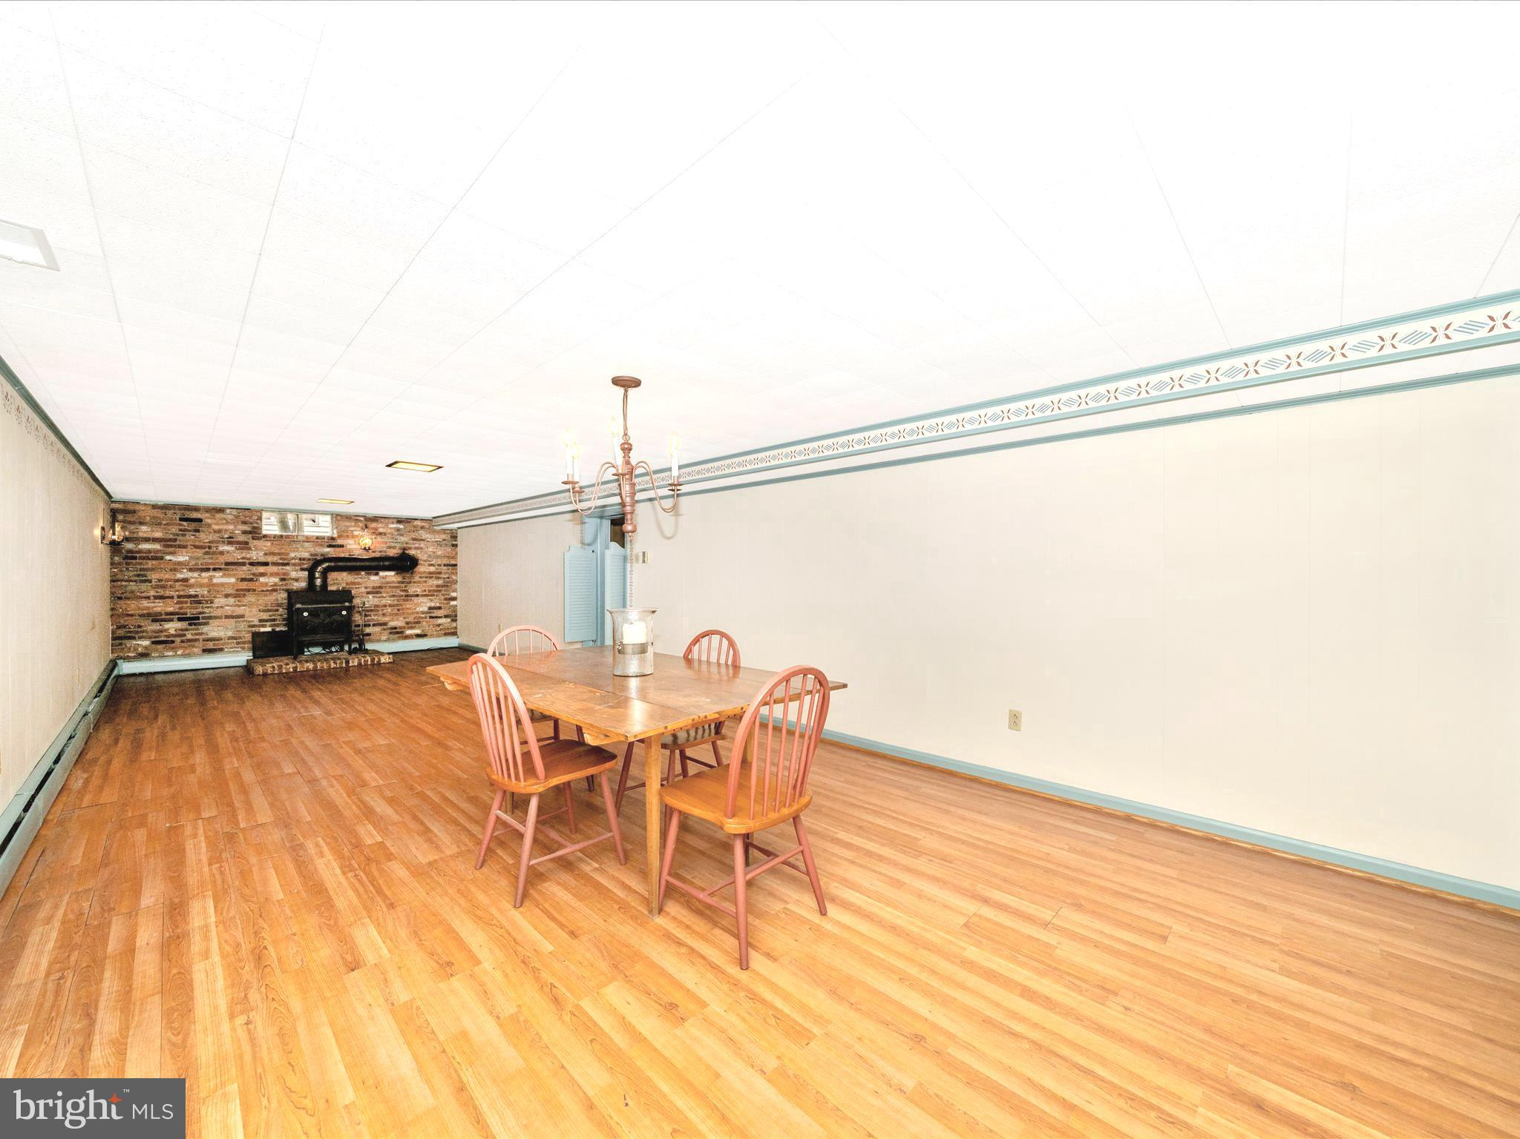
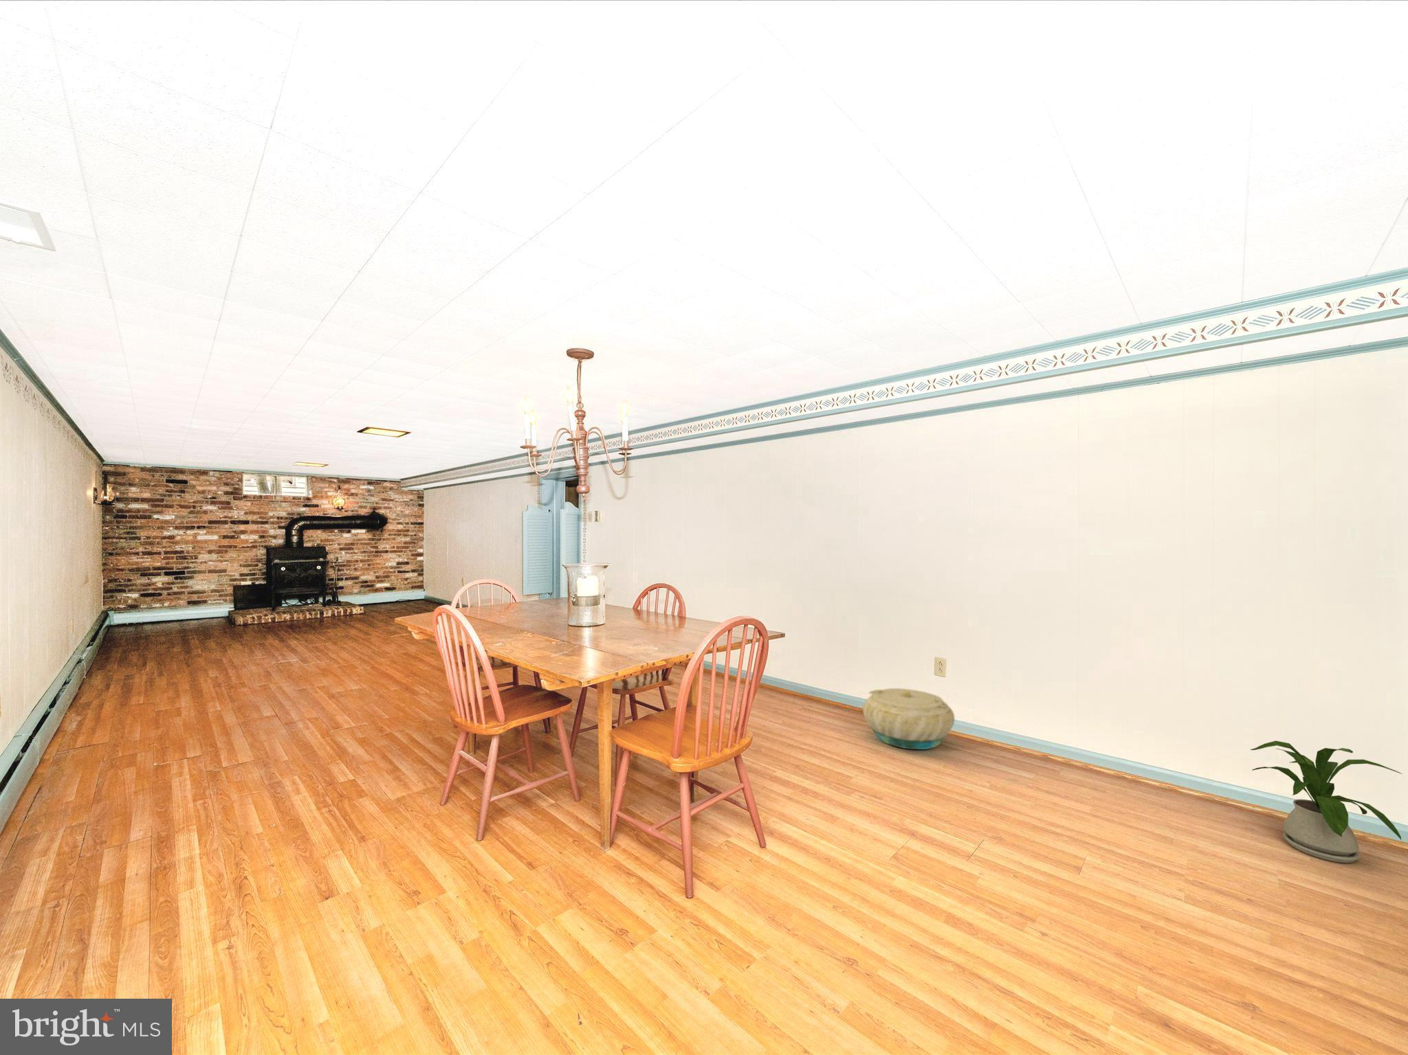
+ basket [863,687,956,750]
+ house plant [1249,740,1402,863]
